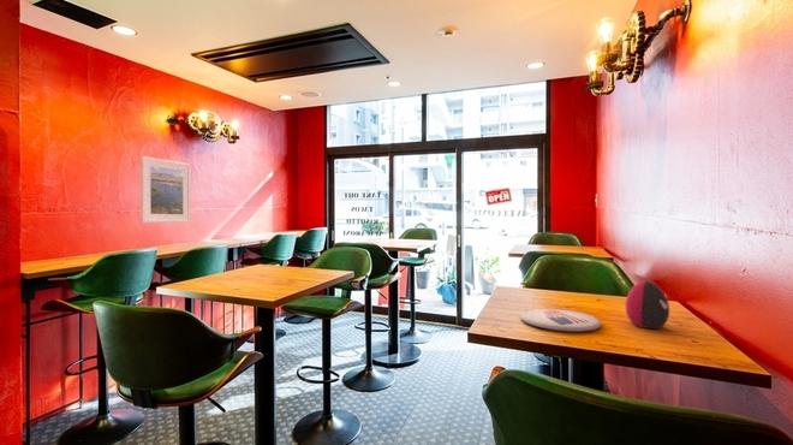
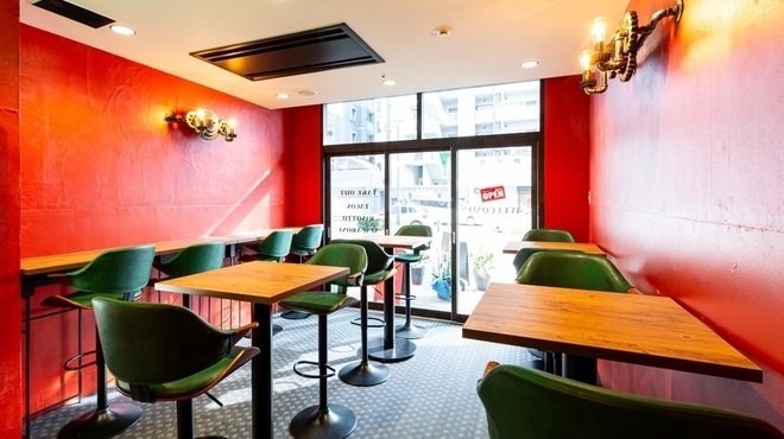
- decorative egg [625,279,670,330]
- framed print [139,155,192,224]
- plate [519,308,602,332]
